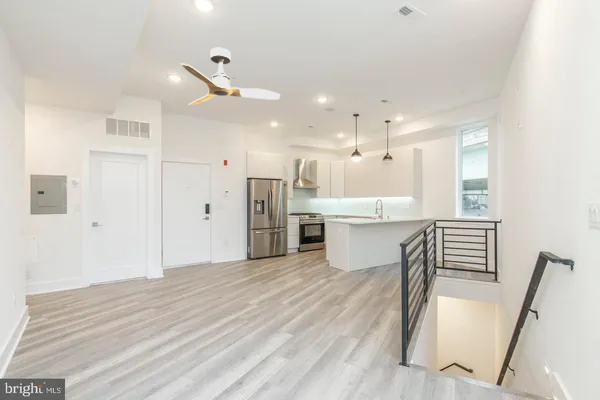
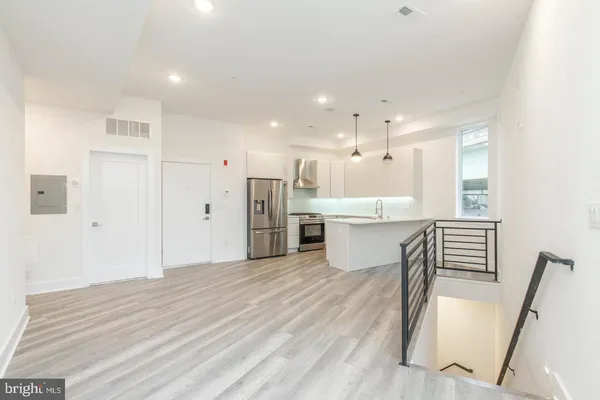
- ceiling fan [180,47,281,106]
